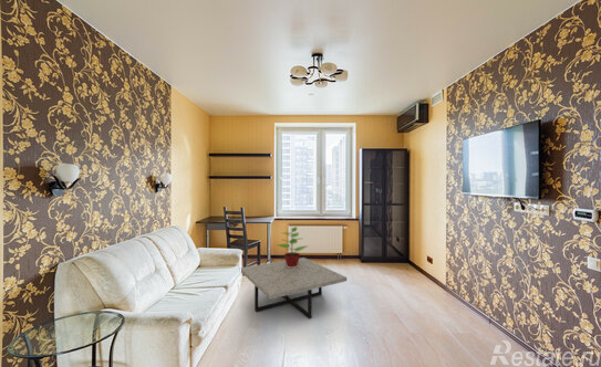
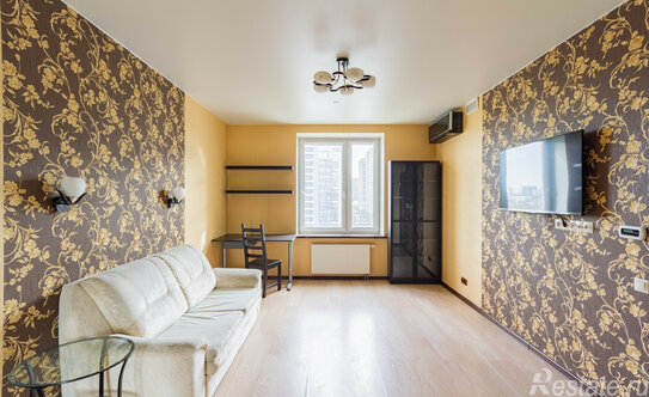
- coffee table [240,256,348,319]
- potted plant [277,226,308,268]
